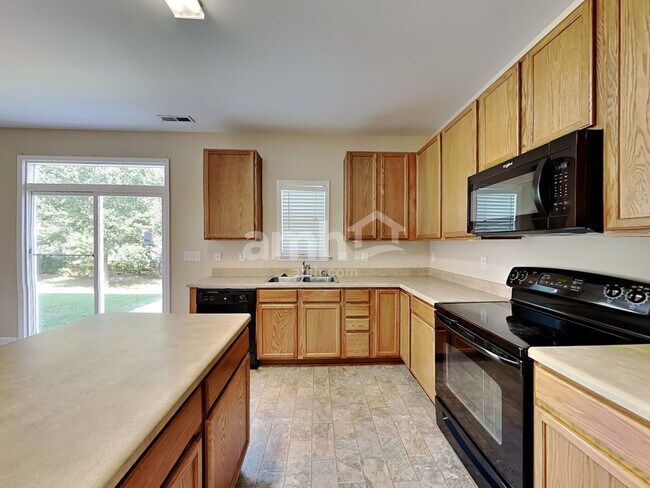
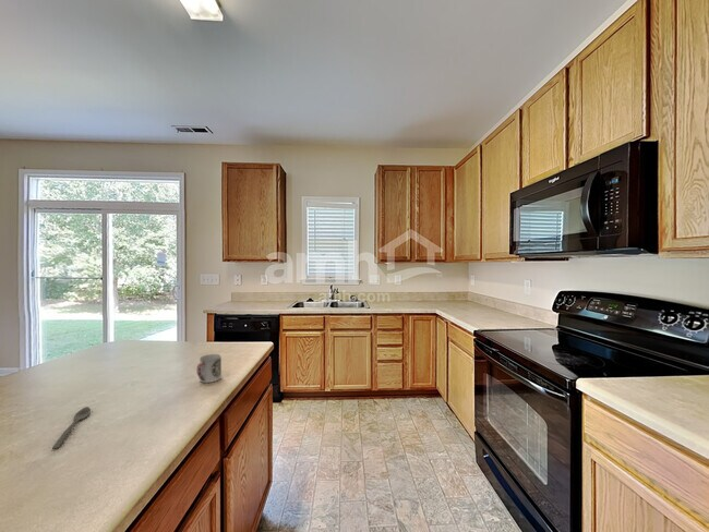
+ cup [195,353,223,384]
+ spoon [51,406,92,450]
